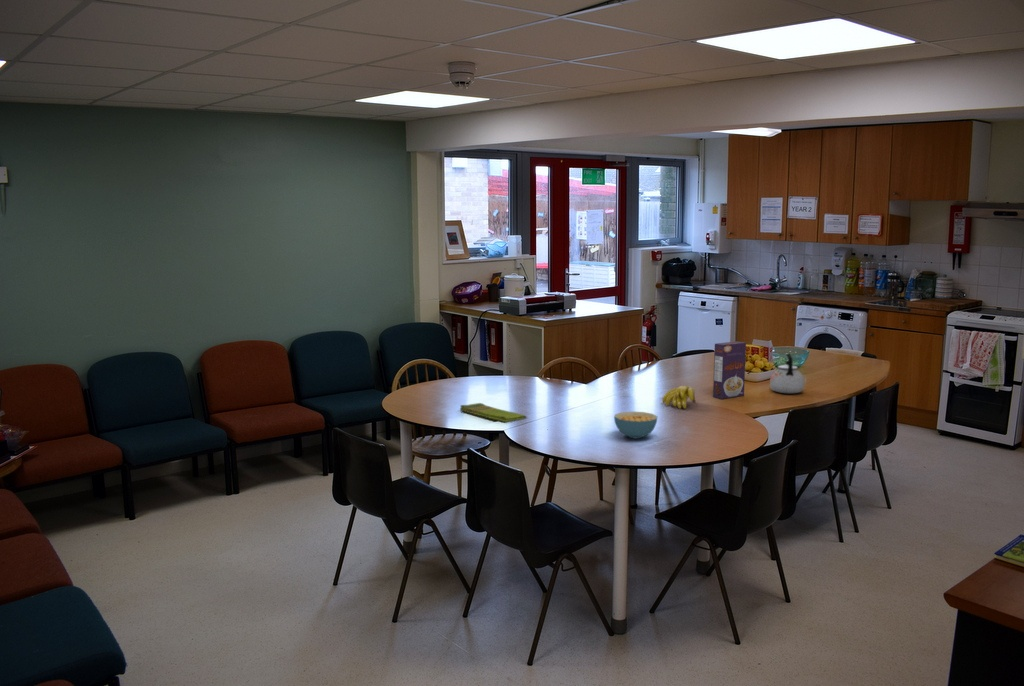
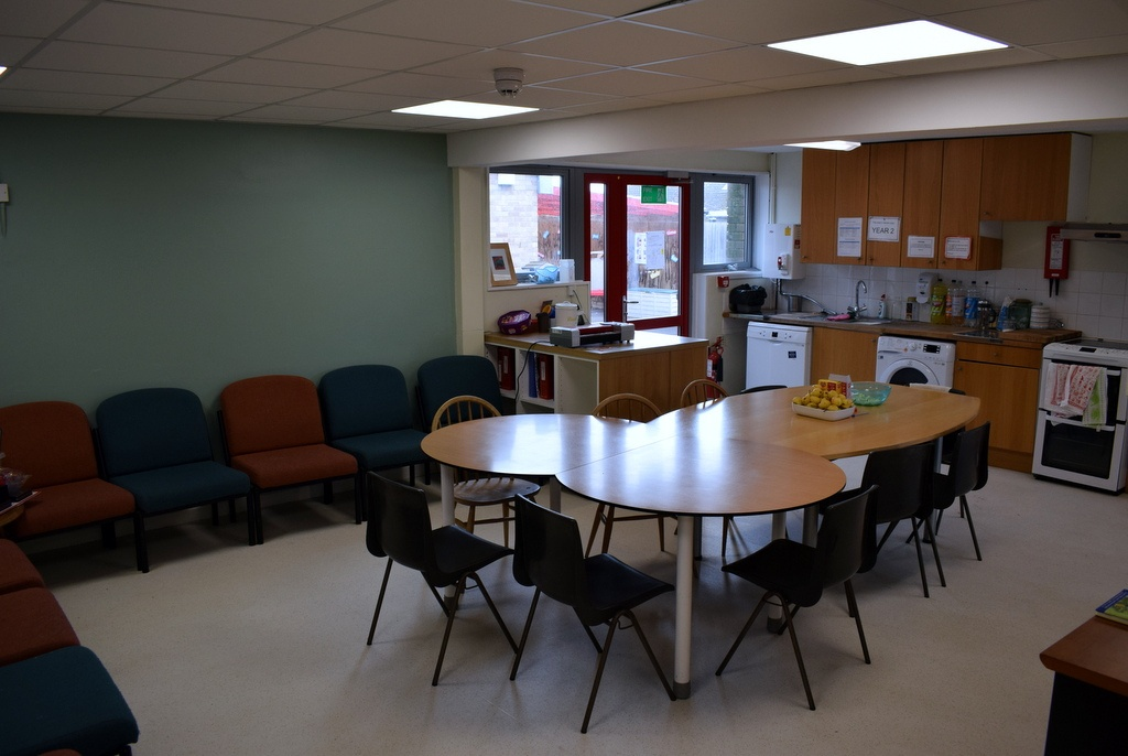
- dish towel [459,402,527,423]
- cereal bowl [613,411,659,440]
- kettle [769,352,806,394]
- cereal box [712,340,747,400]
- banana [662,385,697,410]
